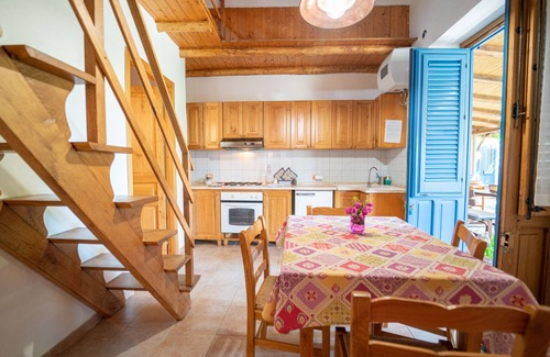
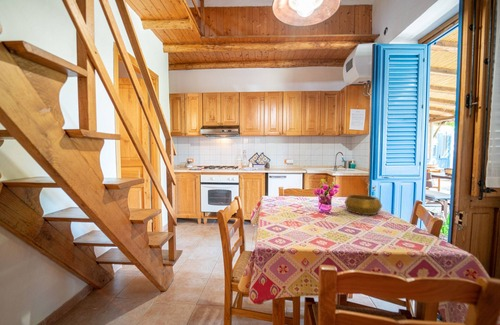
+ decorative bowl [344,194,383,216]
